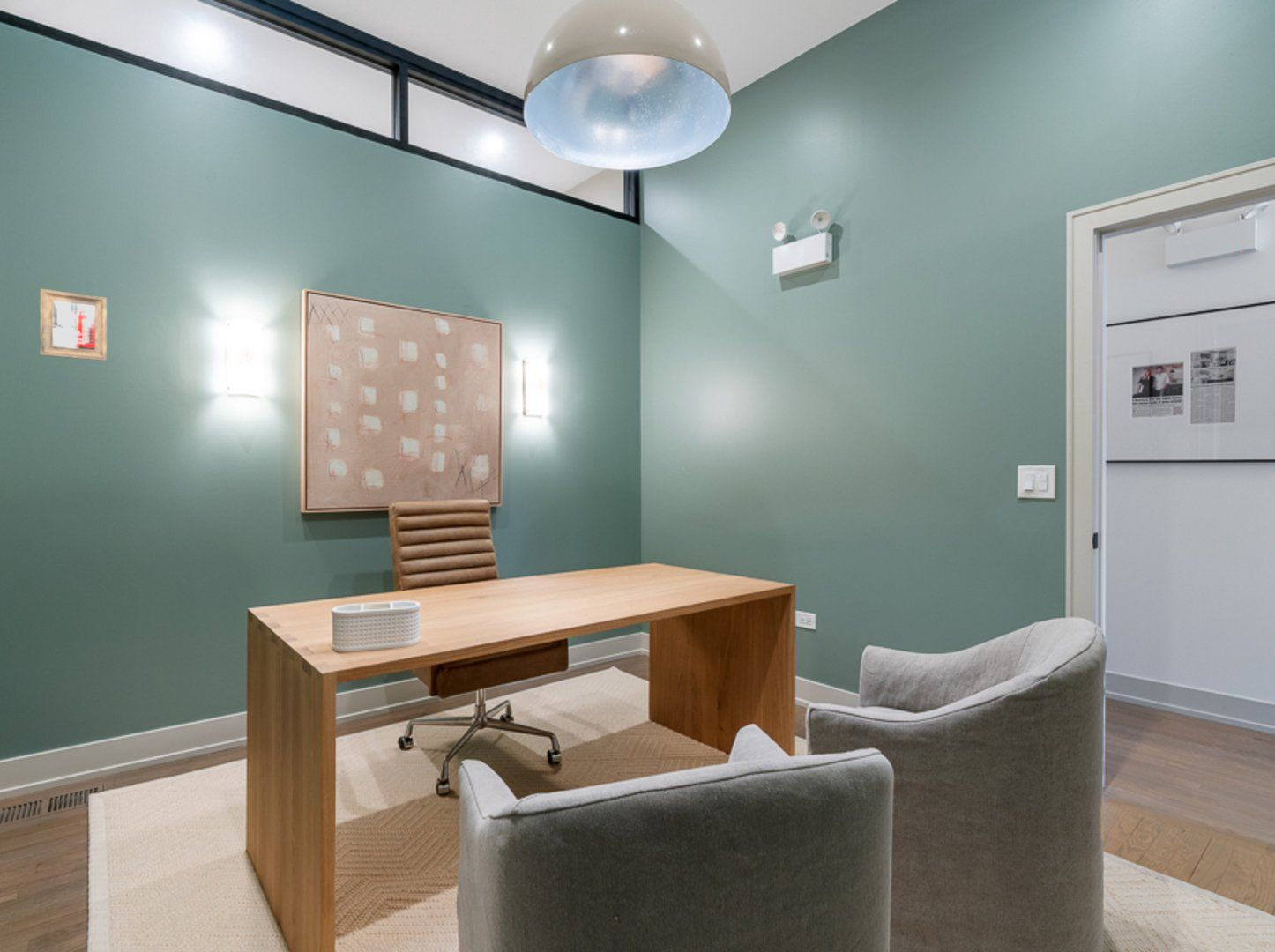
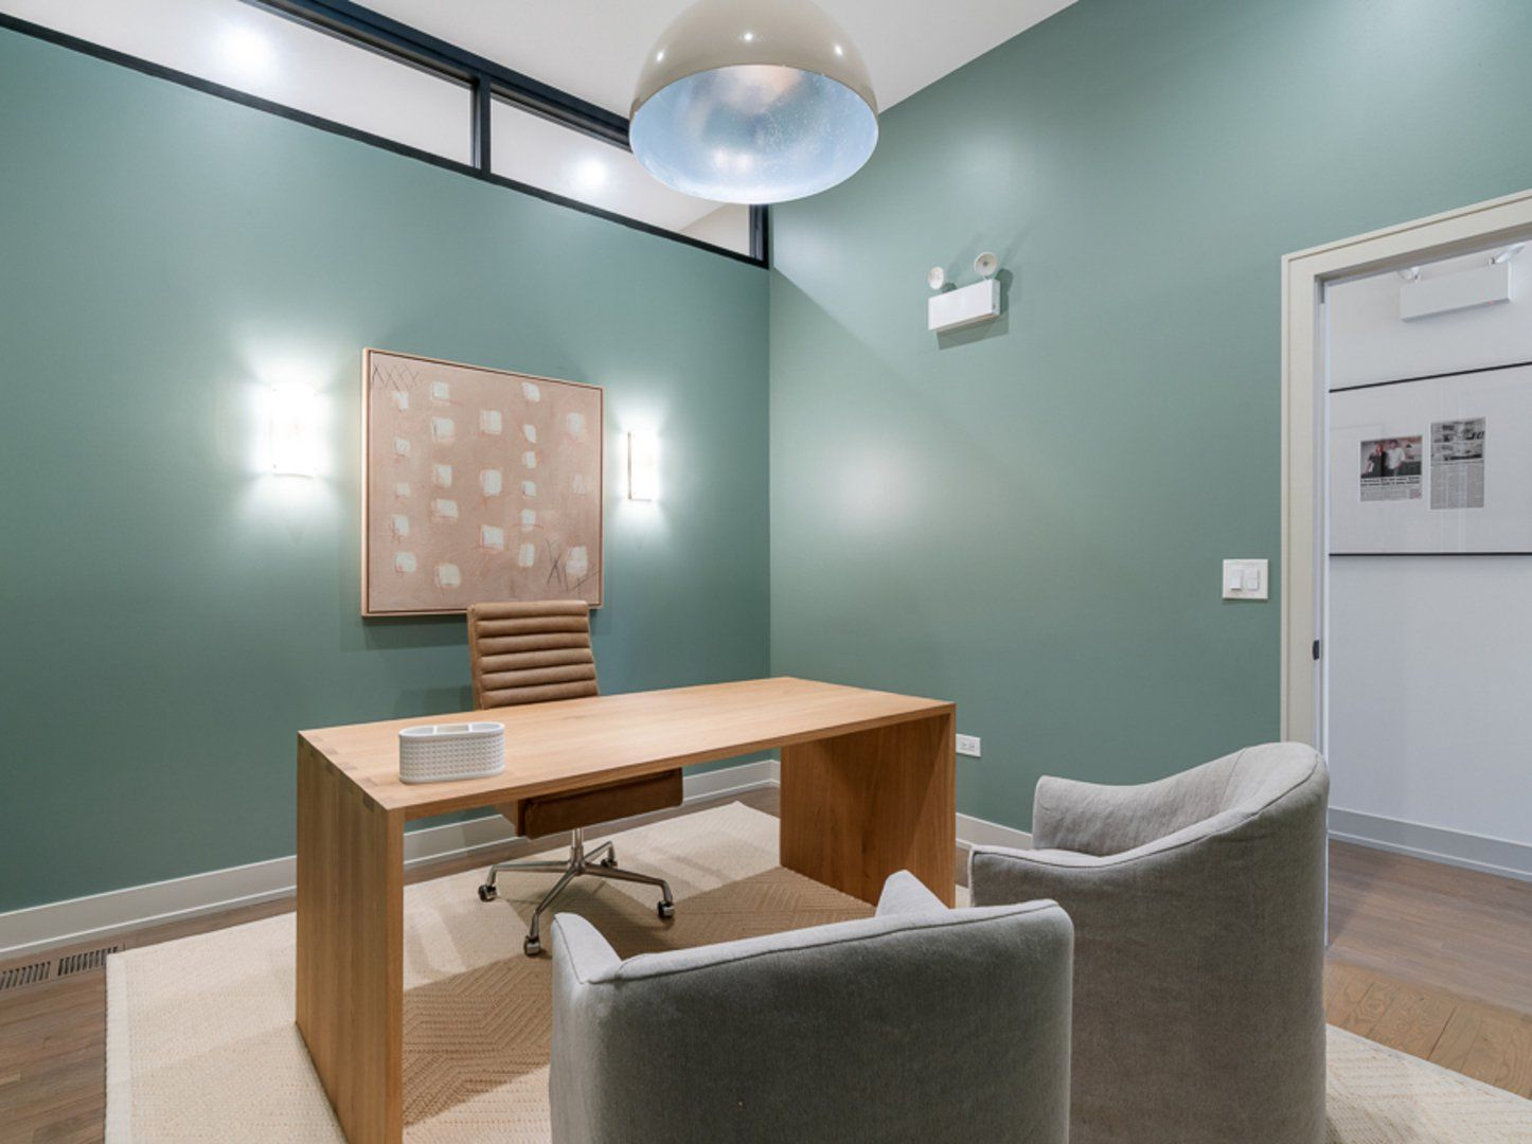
- picture frame [40,288,108,361]
